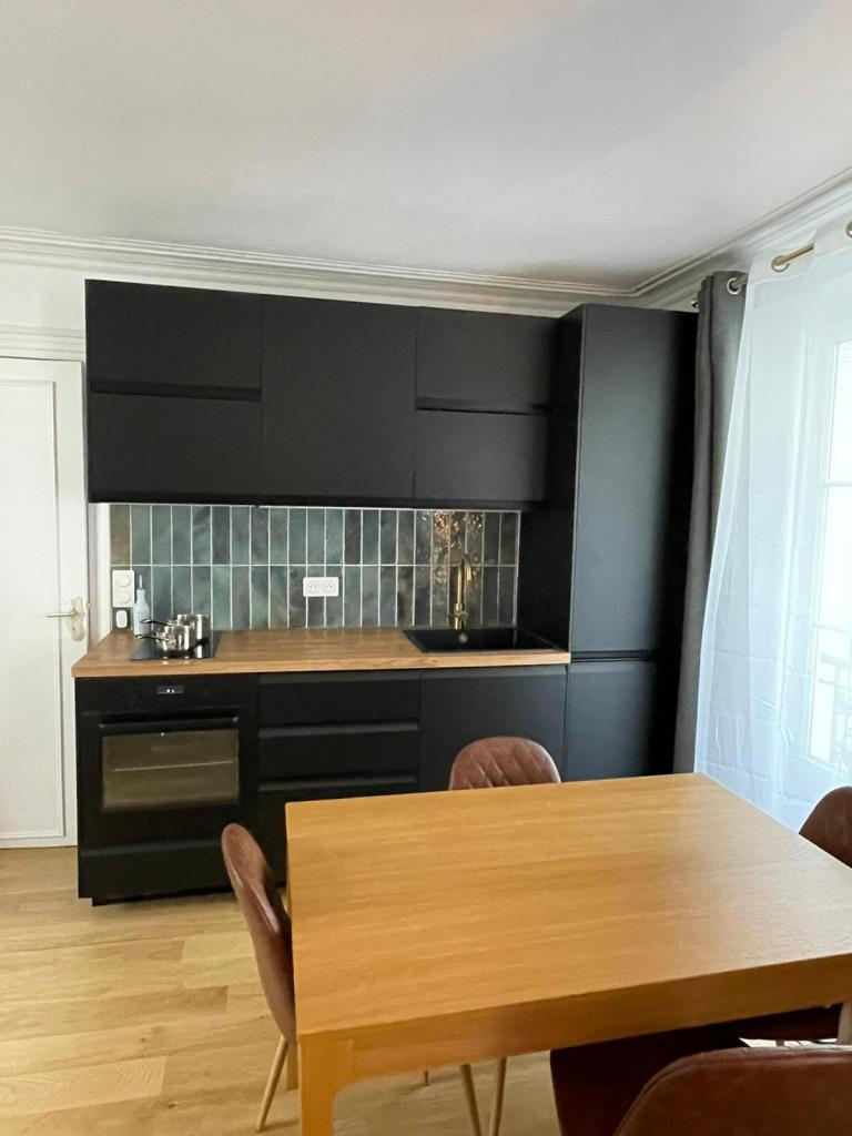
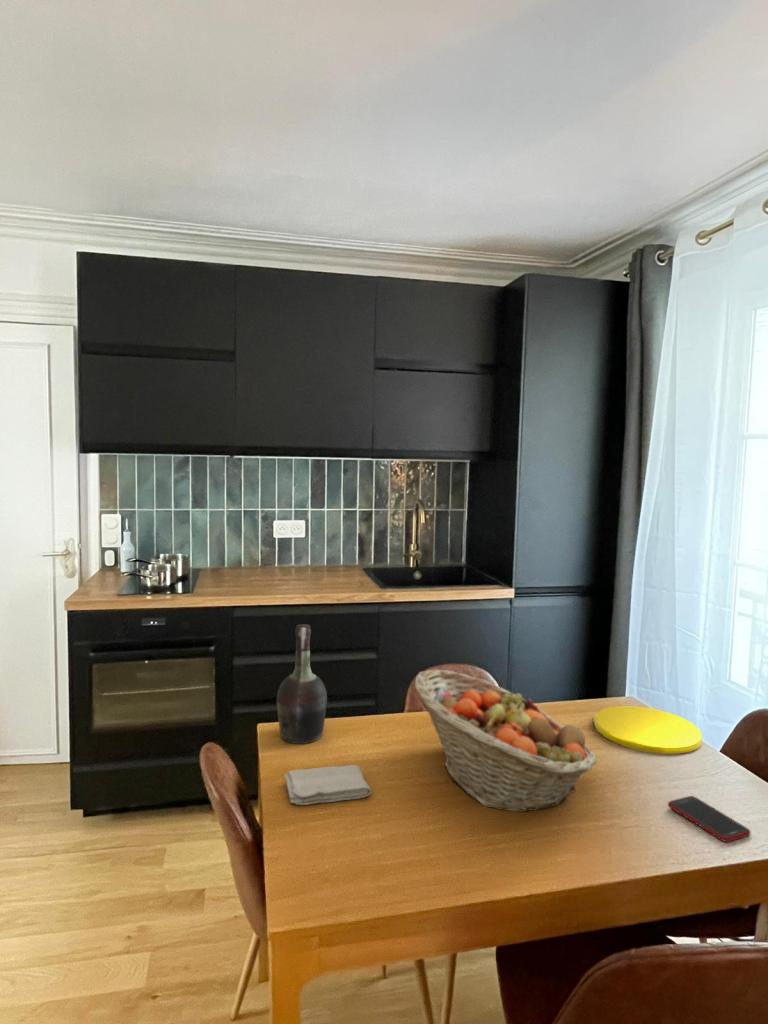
+ cell phone [667,795,752,843]
+ washcloth [283,764,372,806]
+ plate [593,705,703,755]
+ cognac bottle [276,623,328,745]
+ fruit basket [414,669,598,813]
